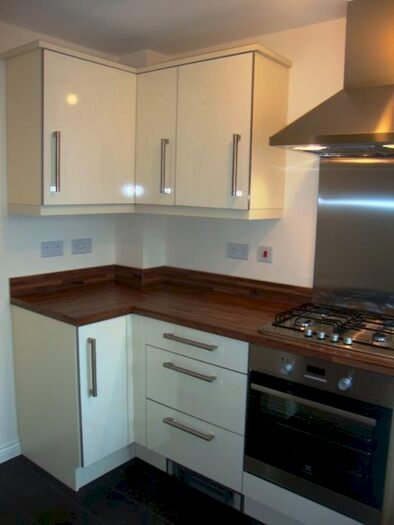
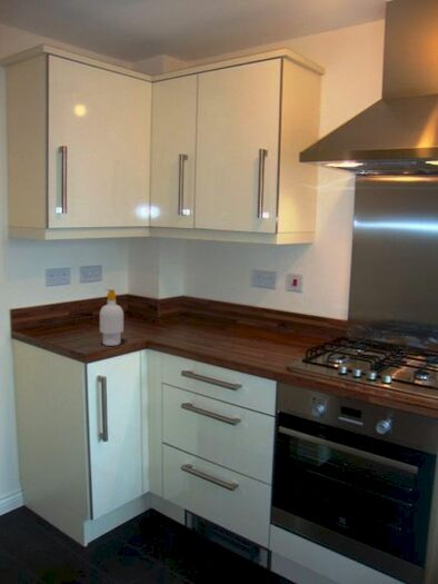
+ soap bottle [99,288,125,347]
